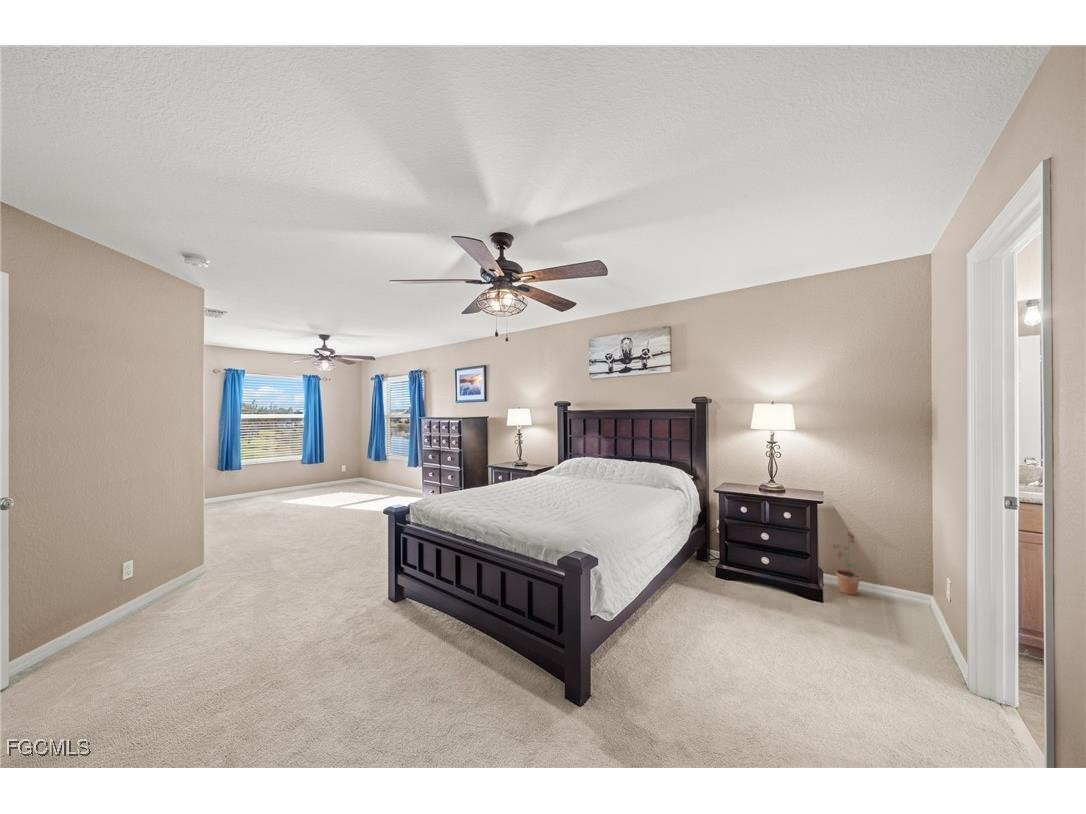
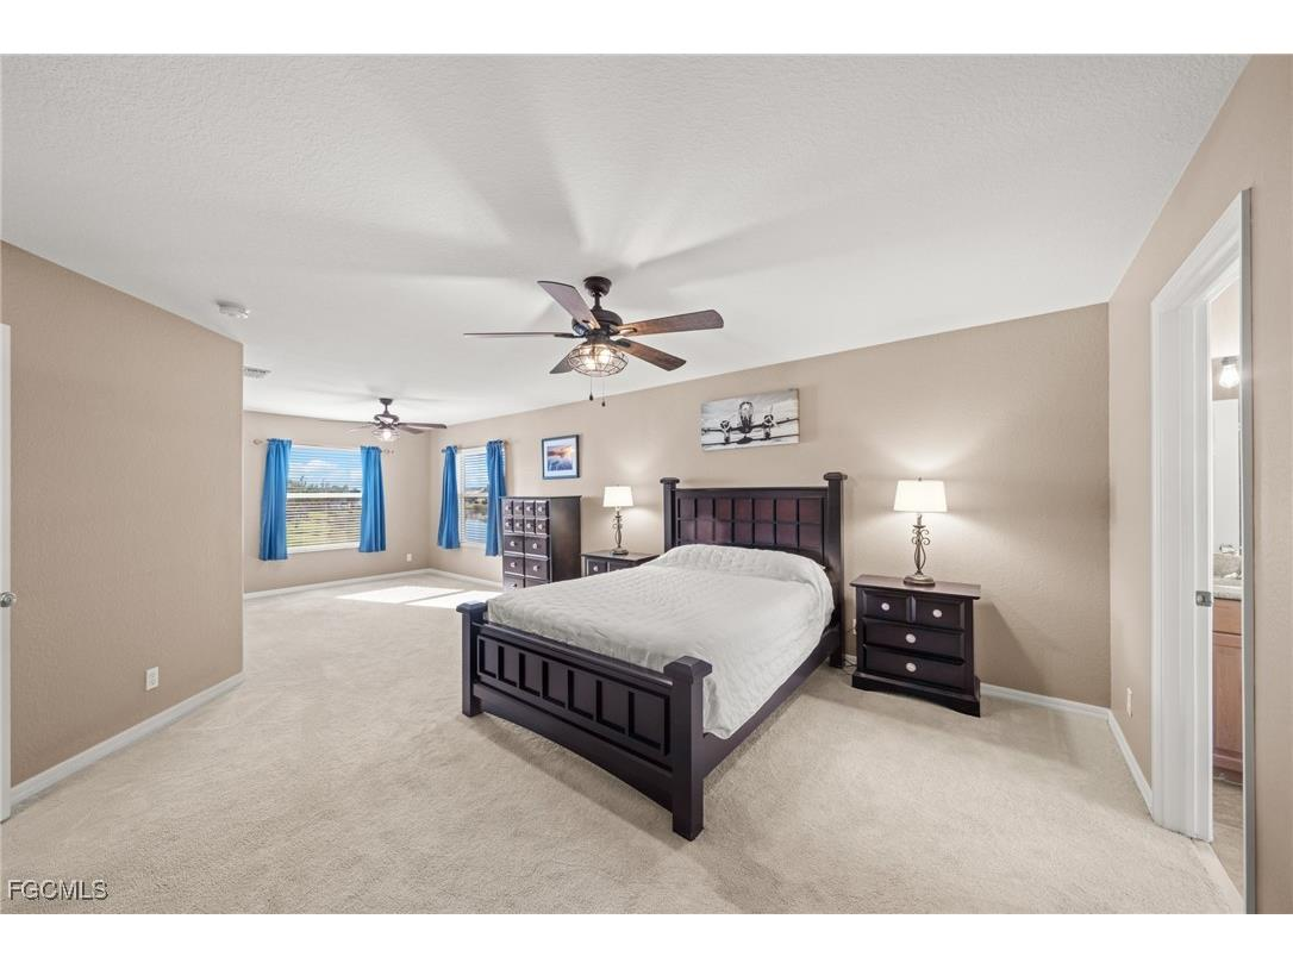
- potted plant [831,531,862,596]
